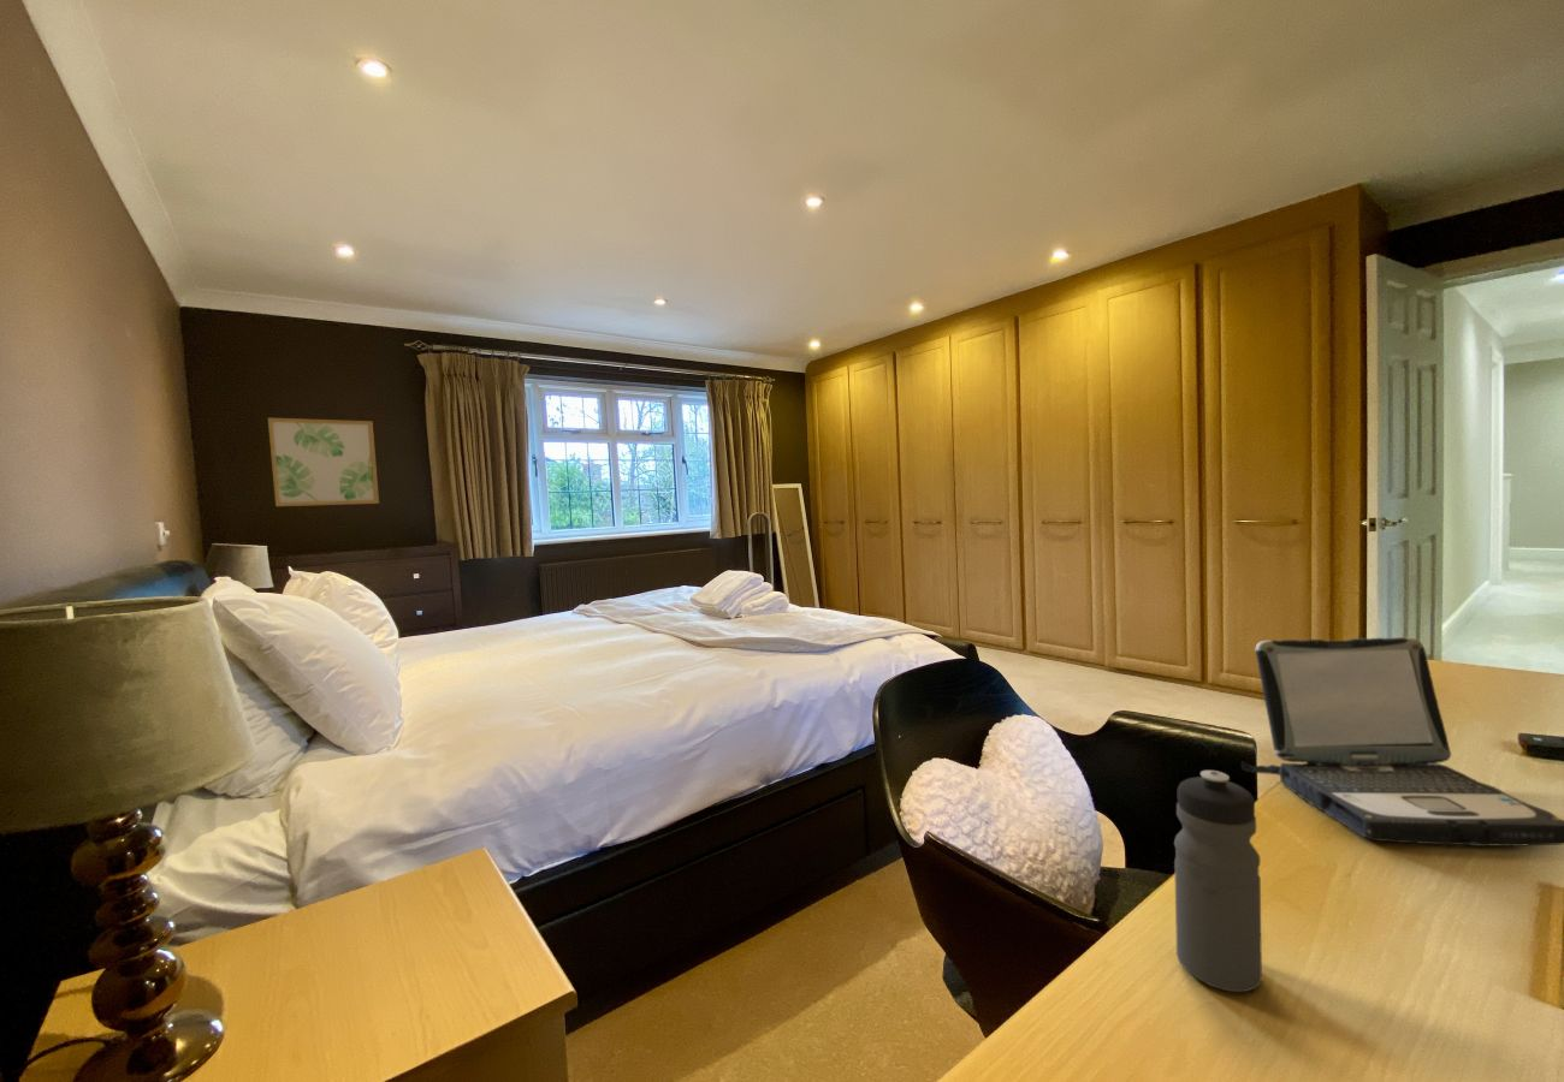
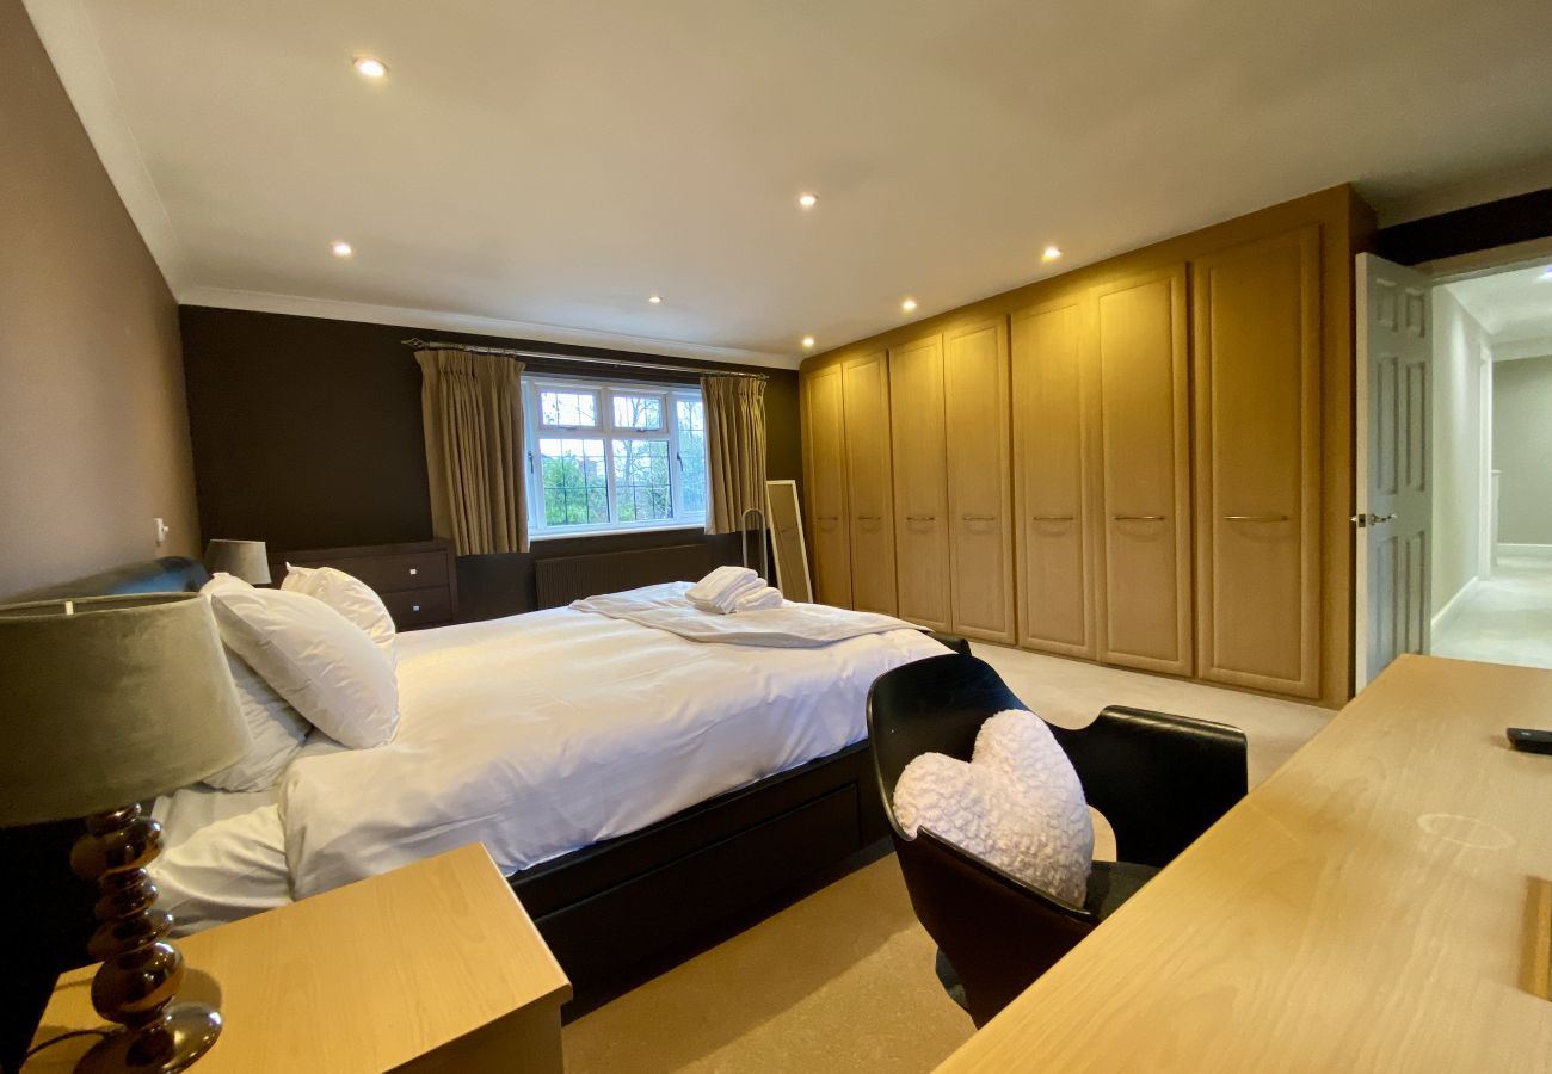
- water bottle [1173,769,1263,993]
- wall art [267,417,380,507]
- laptop [1240,636,1564,848]
